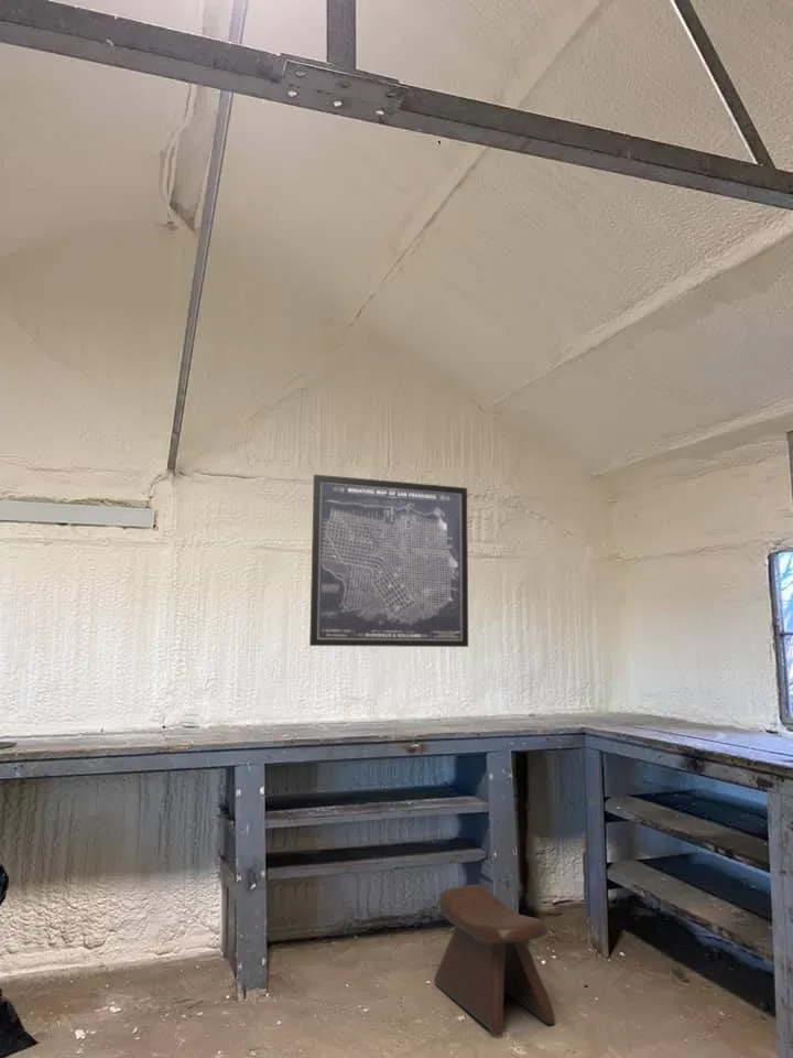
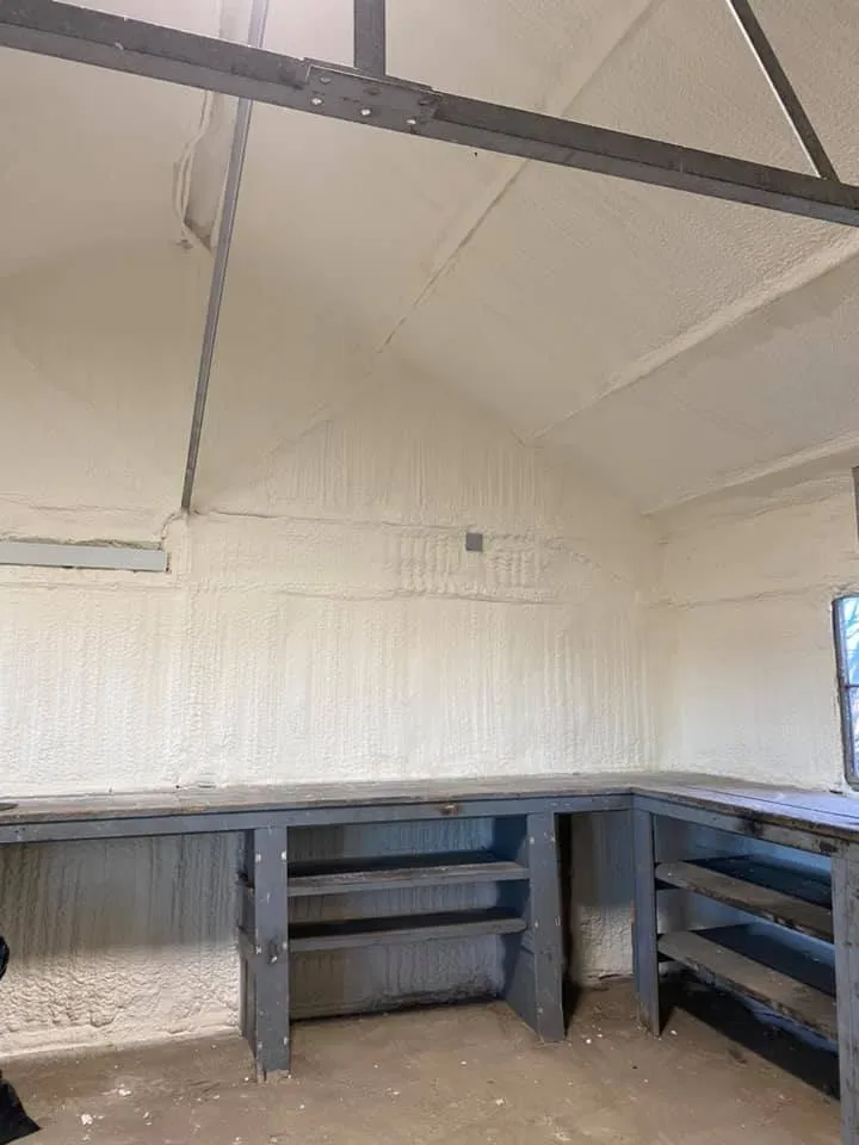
- wall art [308,474,469,648]
- stool [433,883,556,1036]
